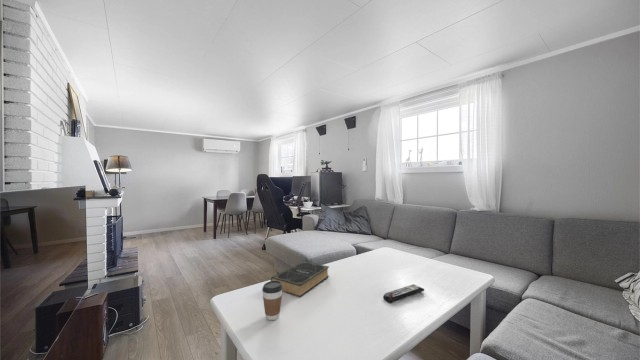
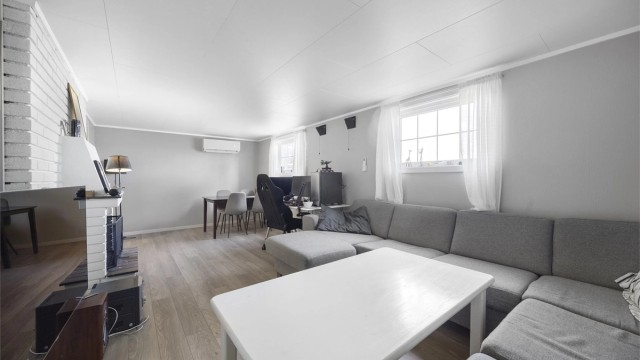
- book [270,260,330,298]
- coffee cup [261,280,283,321]
- remote control [382,283,425,304]
